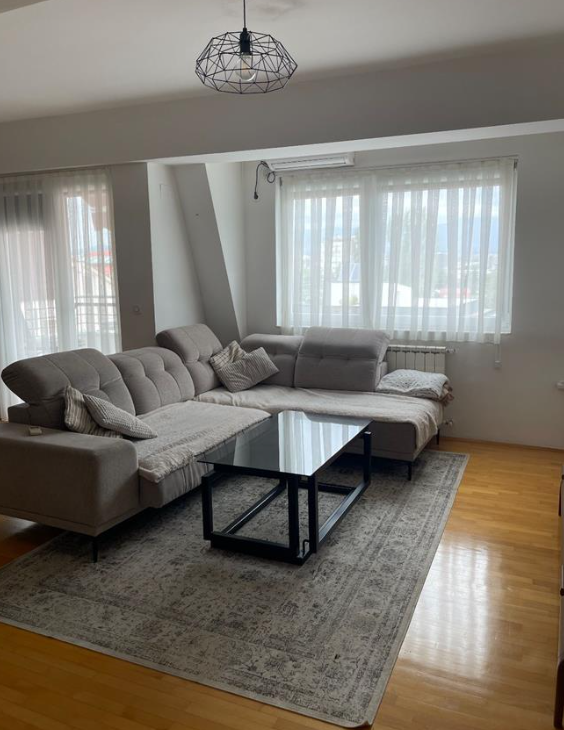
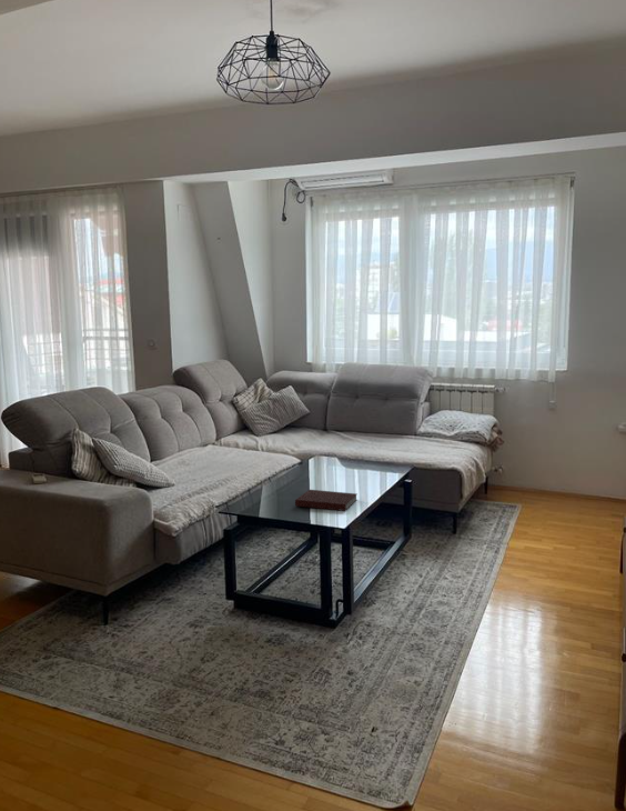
+ notebook [294,489,357,512]
